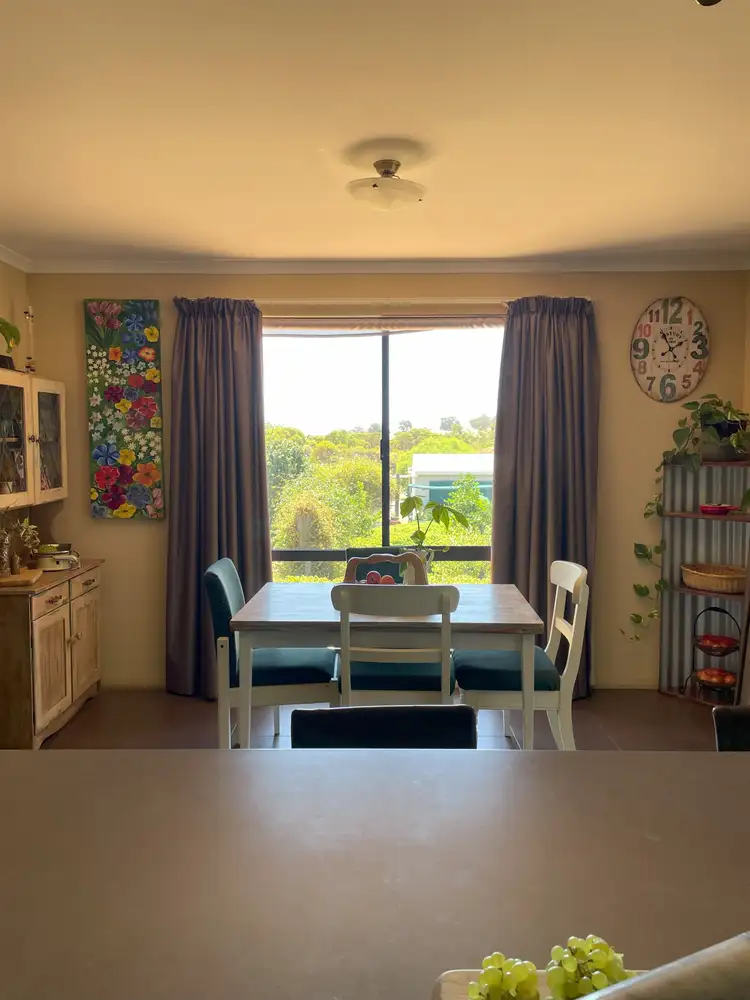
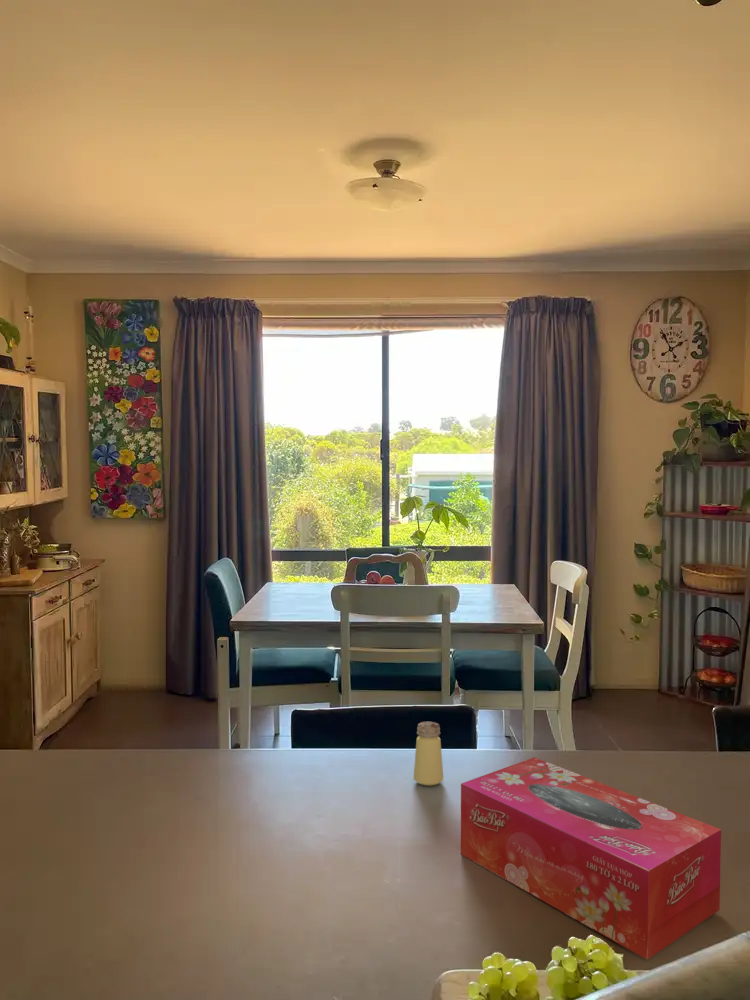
+ saltshaker [413,721,444,787]
+ tissue box [460,756,722,961]
